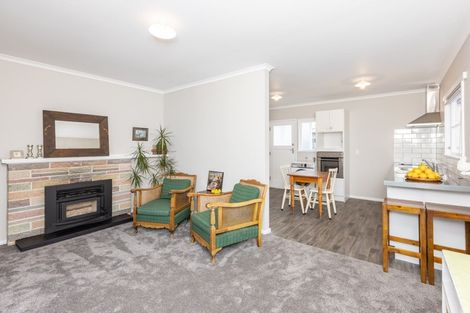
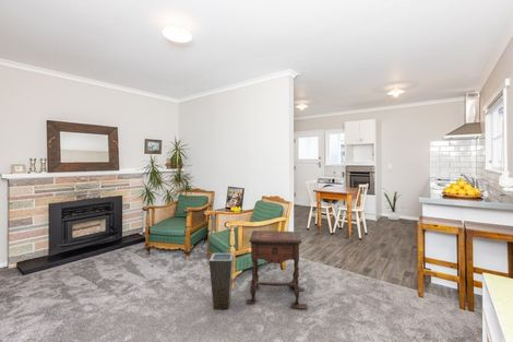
+ house plant [382,187,405,221]
+ side table [246,229,309,310]
+ vase [208,252,235,310]
